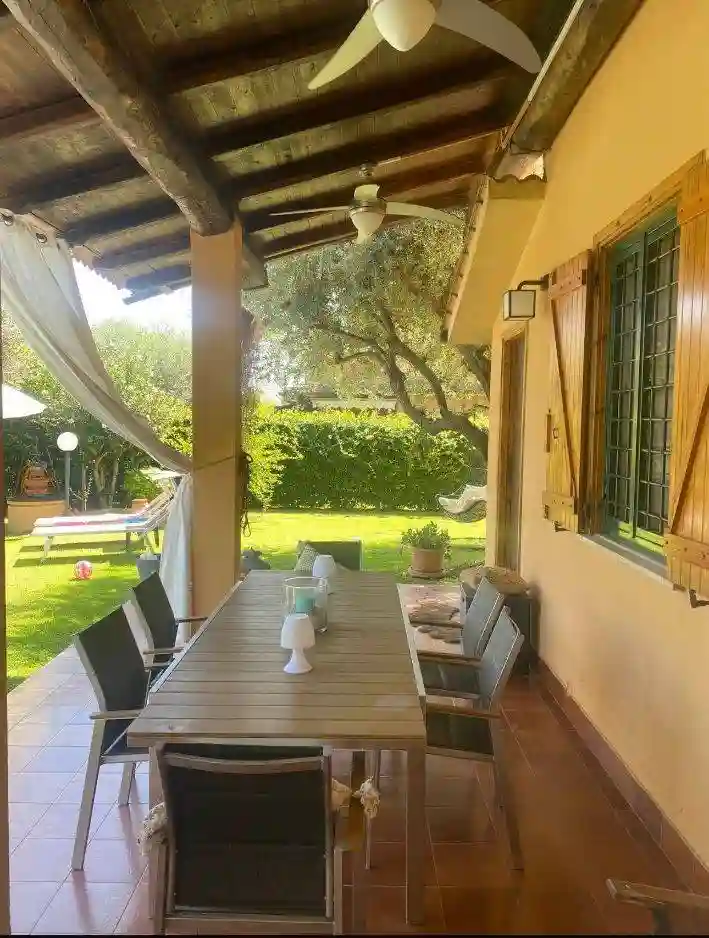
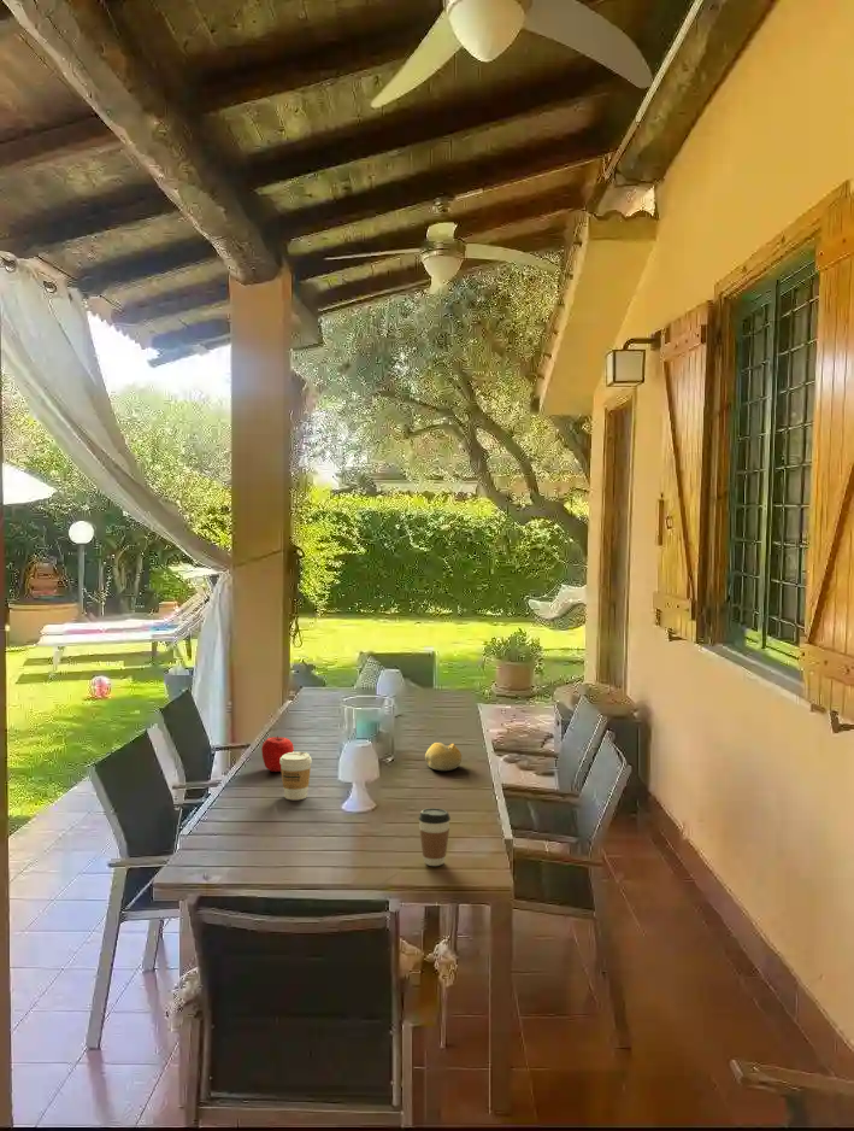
+ coffee cup [417,807,452,867]
+ coffee cup [279,751,313,801]
+ bread roll [424,742,463,772]
+ apple [260,736,295,773]
